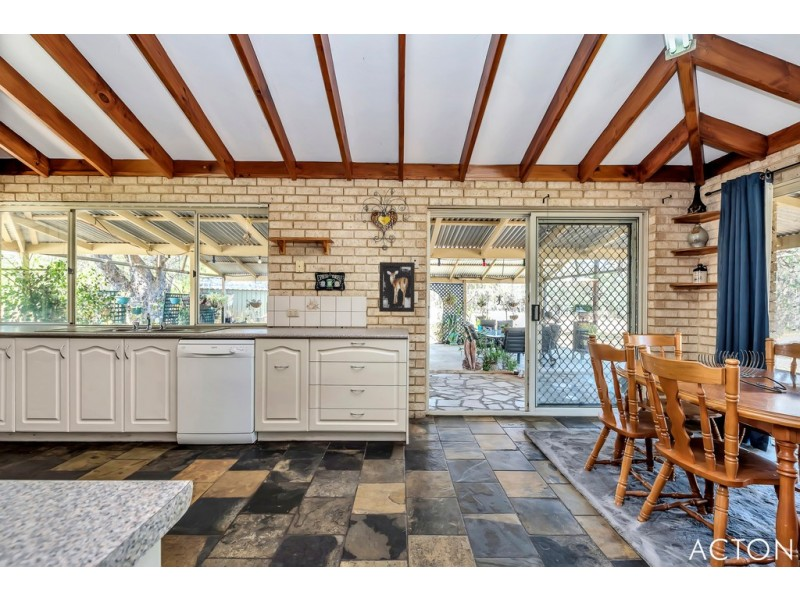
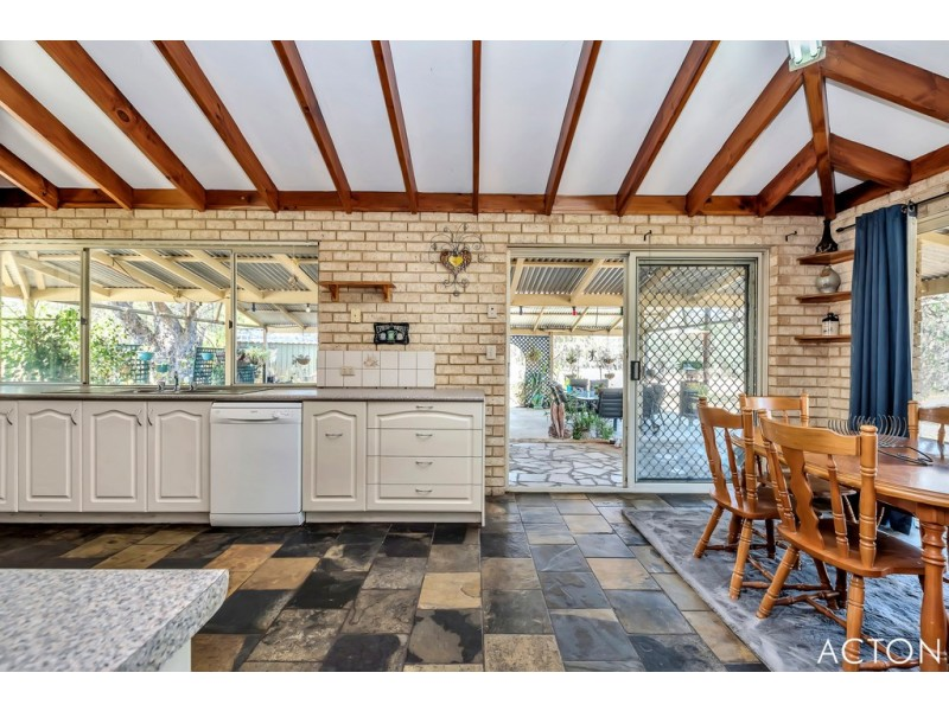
- wall art [378,261,416,313]
